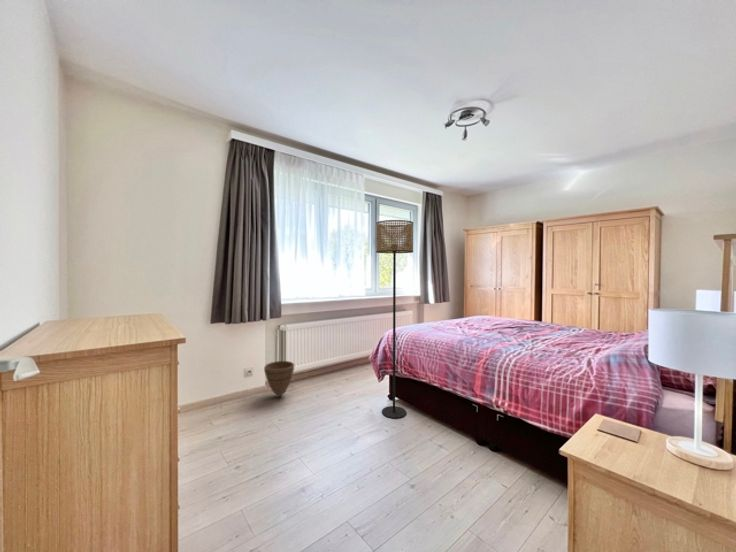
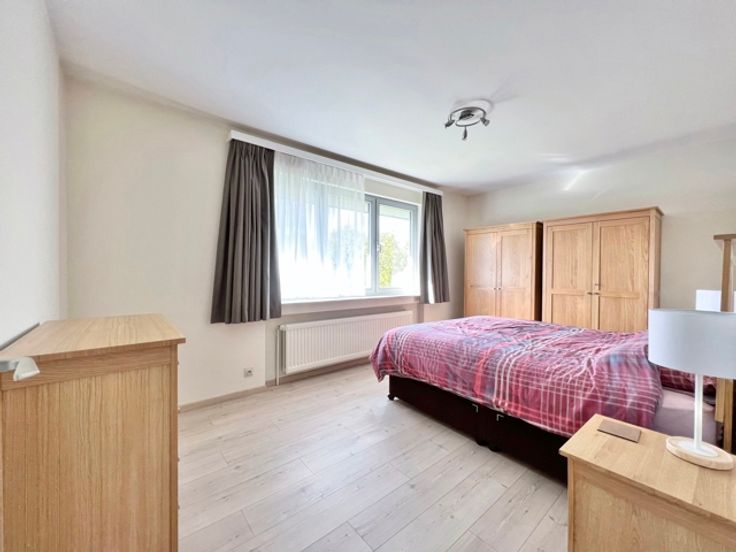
- woven basket [263,360,295,397]
- floor lamp [375,219,414,419]
